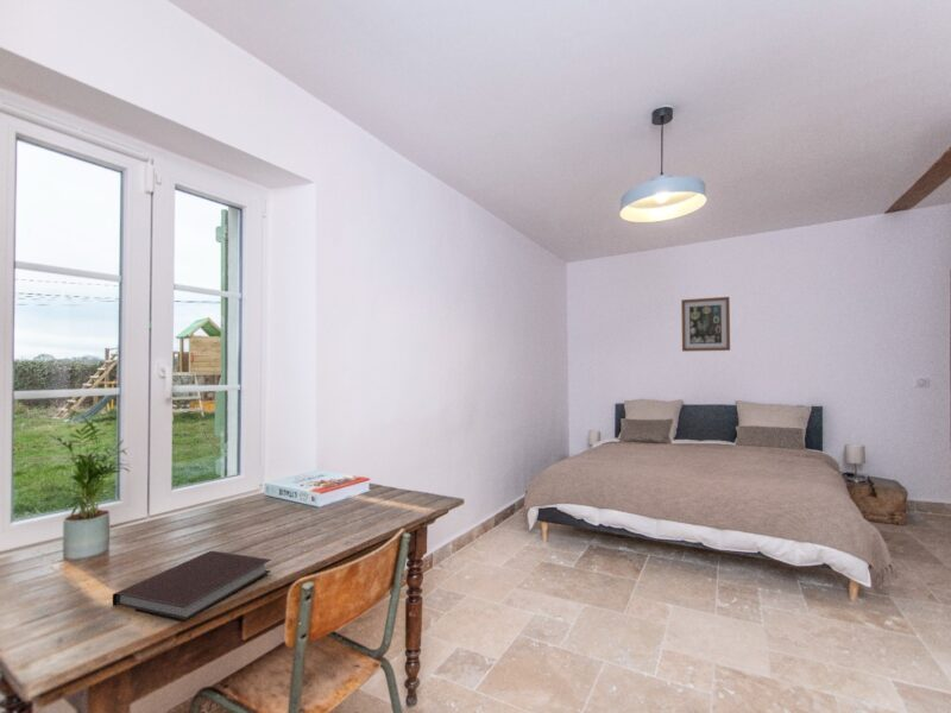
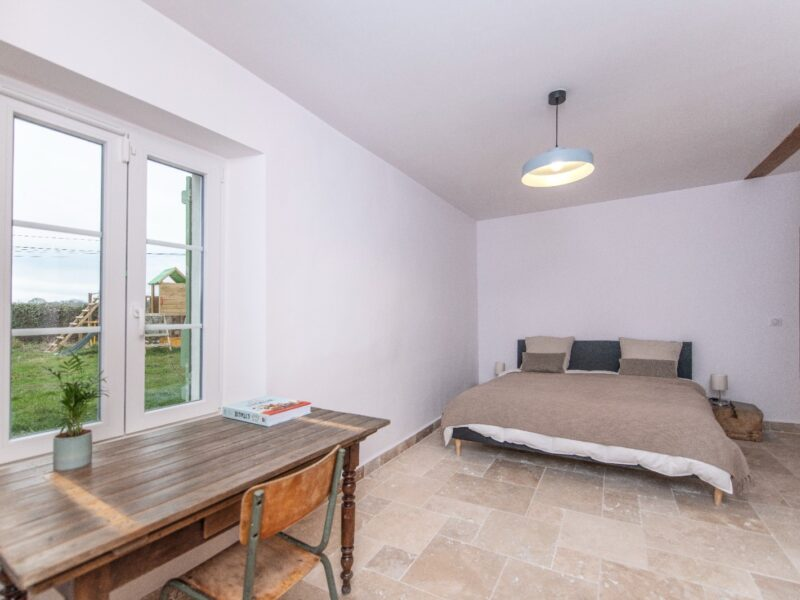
- wall art [680,296,731,353]
- notebook [112,550,272,623]
